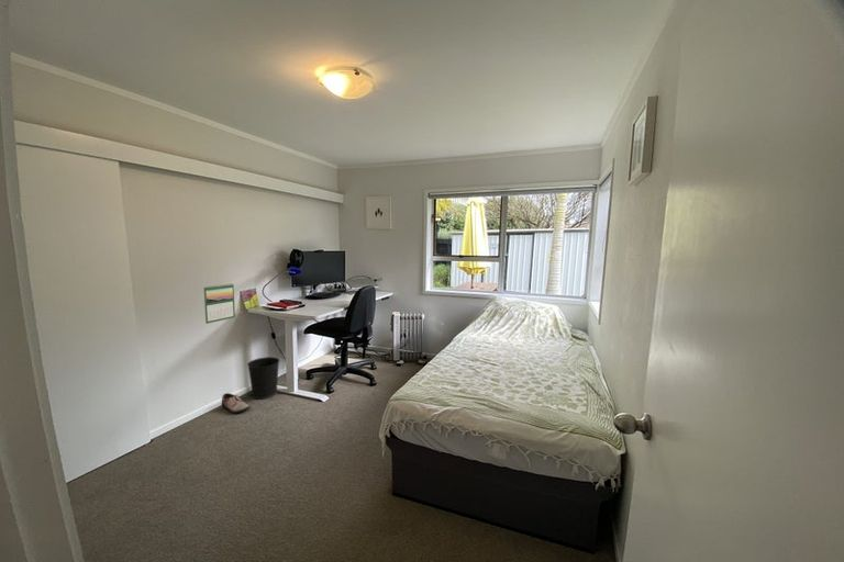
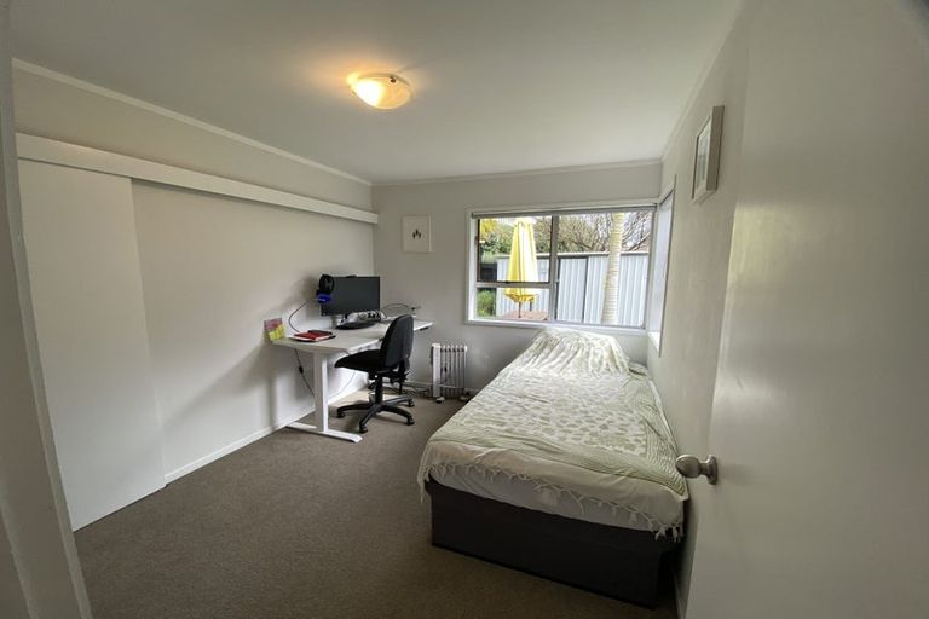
- wastebasket [246,356,280,400]
- calendar [203,282,236,325]
- shoe [221,392,252,414]
